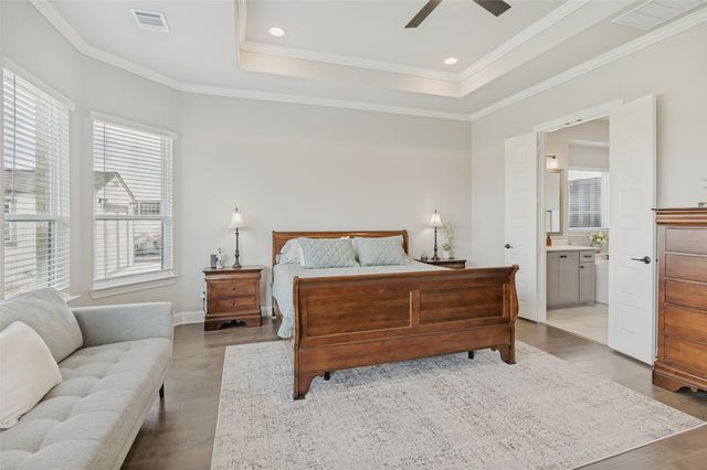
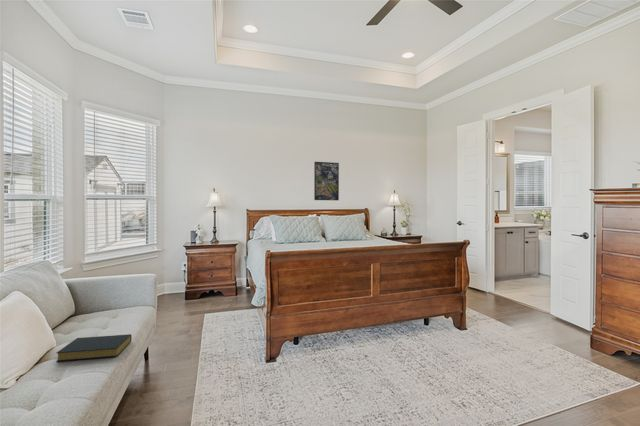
+ hardback book [55,333,133,363]
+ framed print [313,161,340,201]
